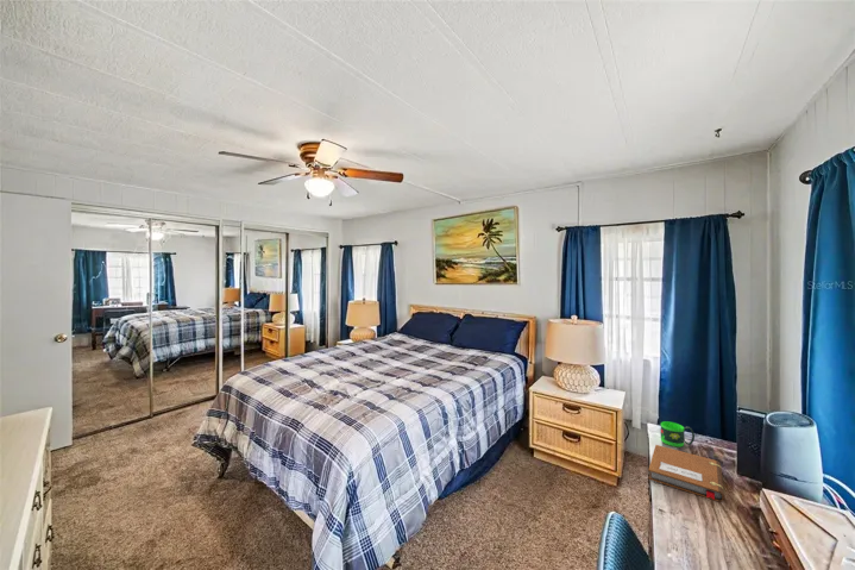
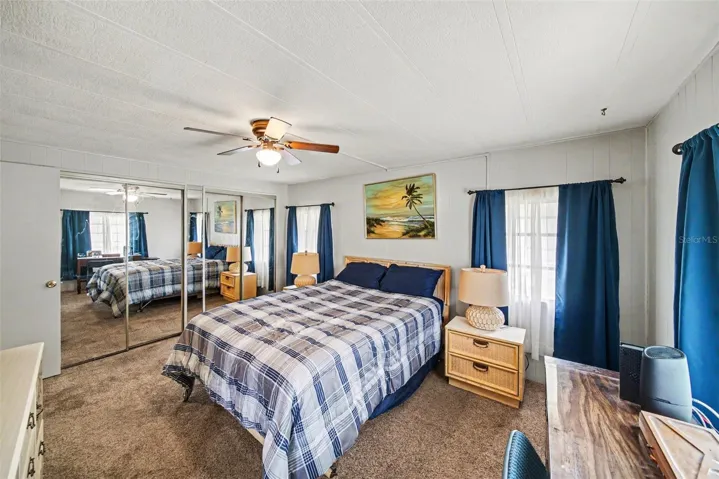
- notebook [647,444,725,503]
- mug [660,420,696,447]
